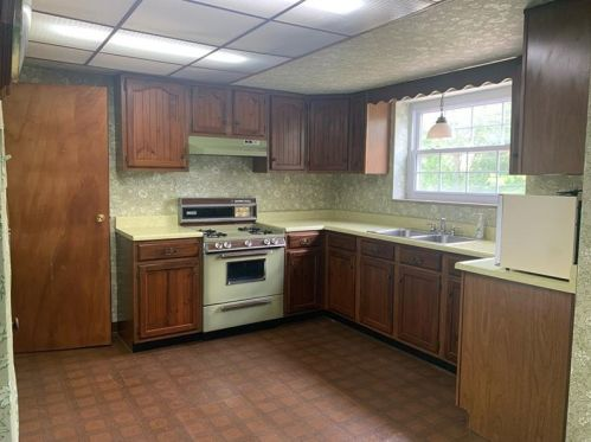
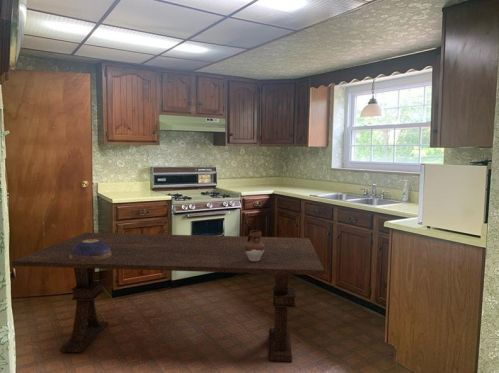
+ ceramic pitcher [245,229,265,262]
+ decorative bowl [69,239,112,261]
+ dining table [11,232,326,362]
